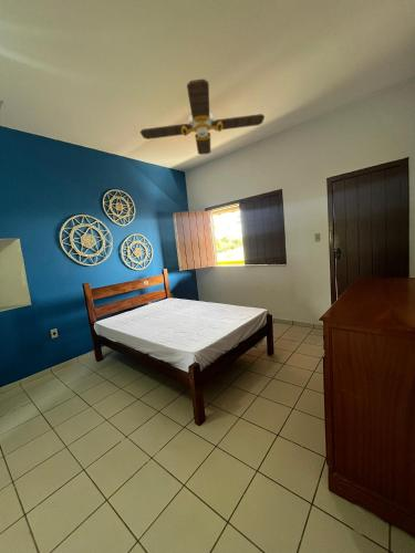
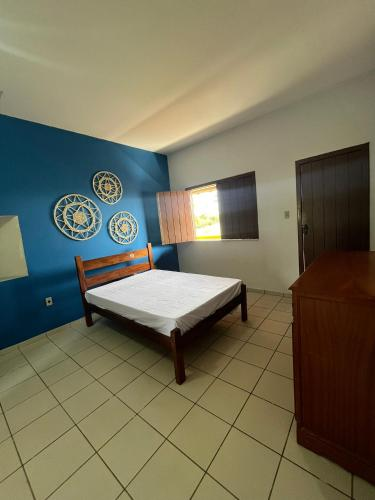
- ceiling fan [139,77,266,156]
